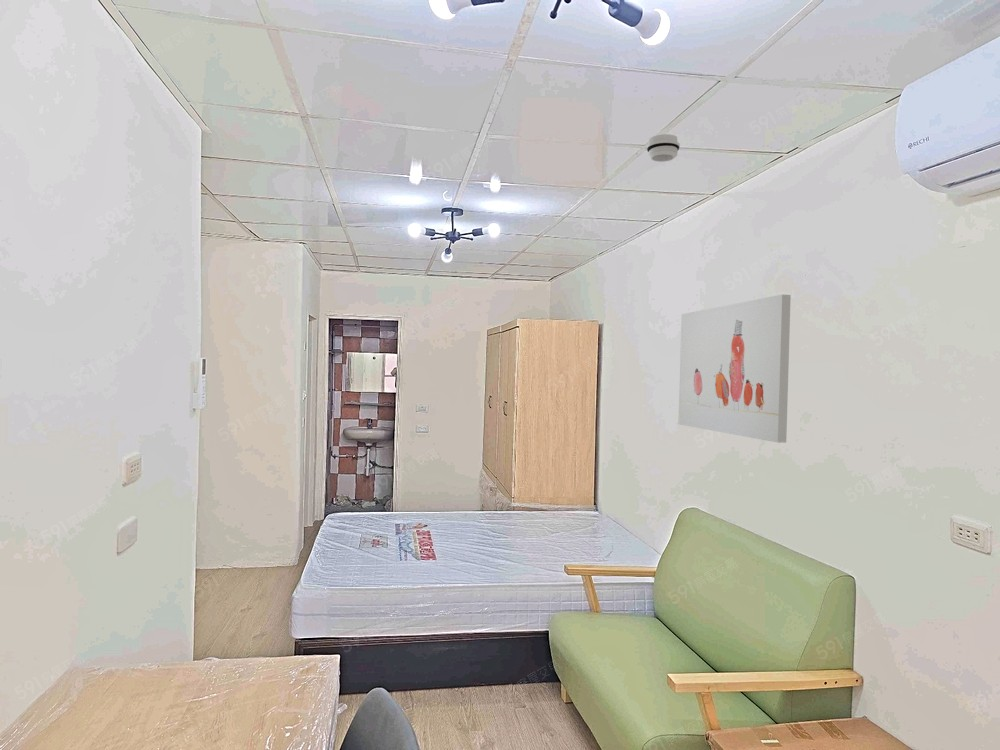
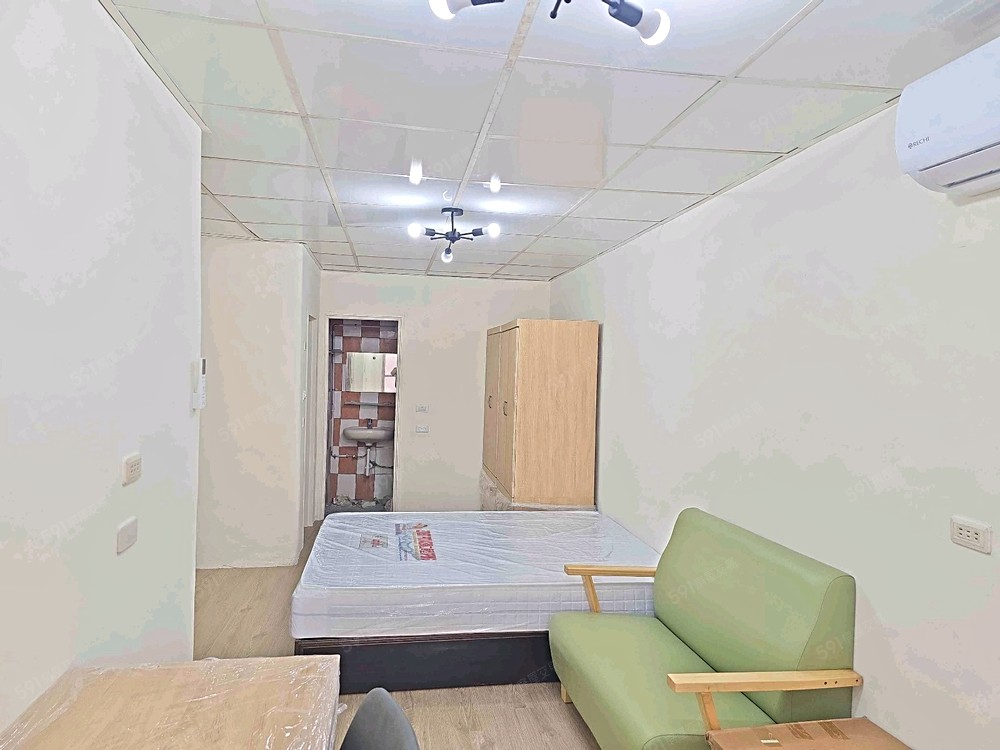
- smoke detector [646,133,681,163]
- wall art [677,293,792,444]
